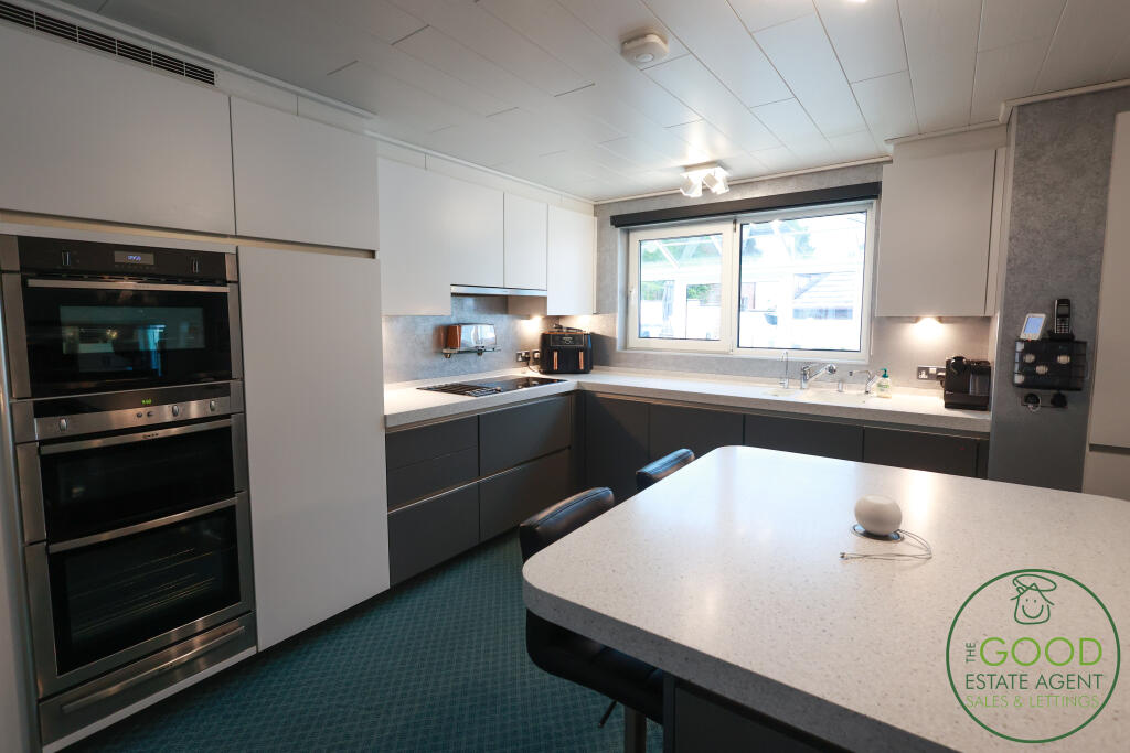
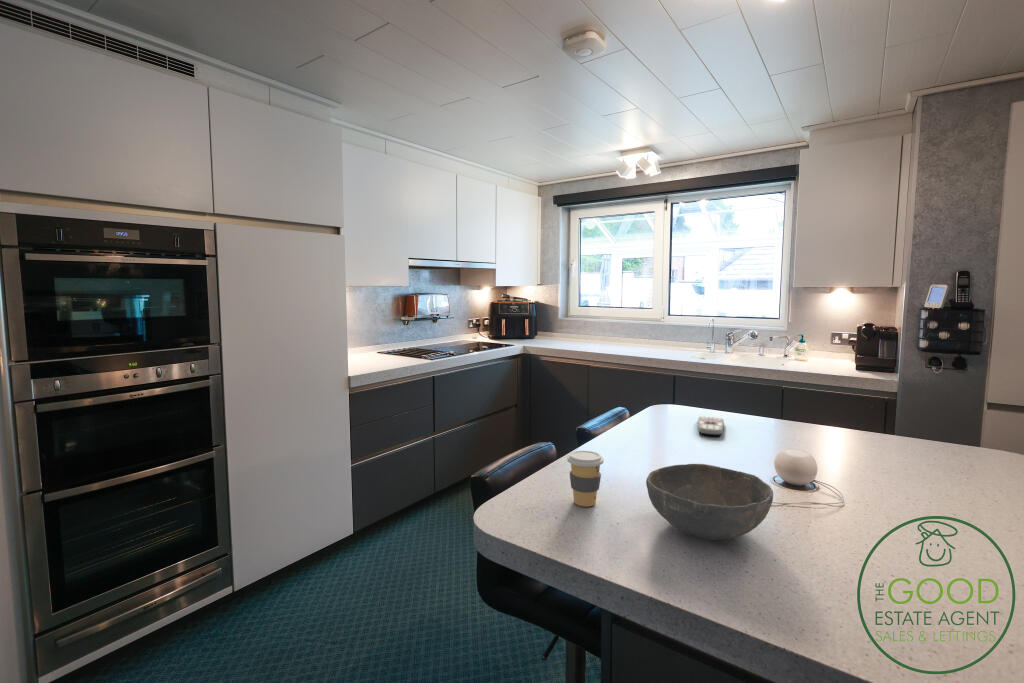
+ bowl [645,463,774,541]
+ coffee cup [566,450,605,508]
+ remote control [697,416,725,437]
